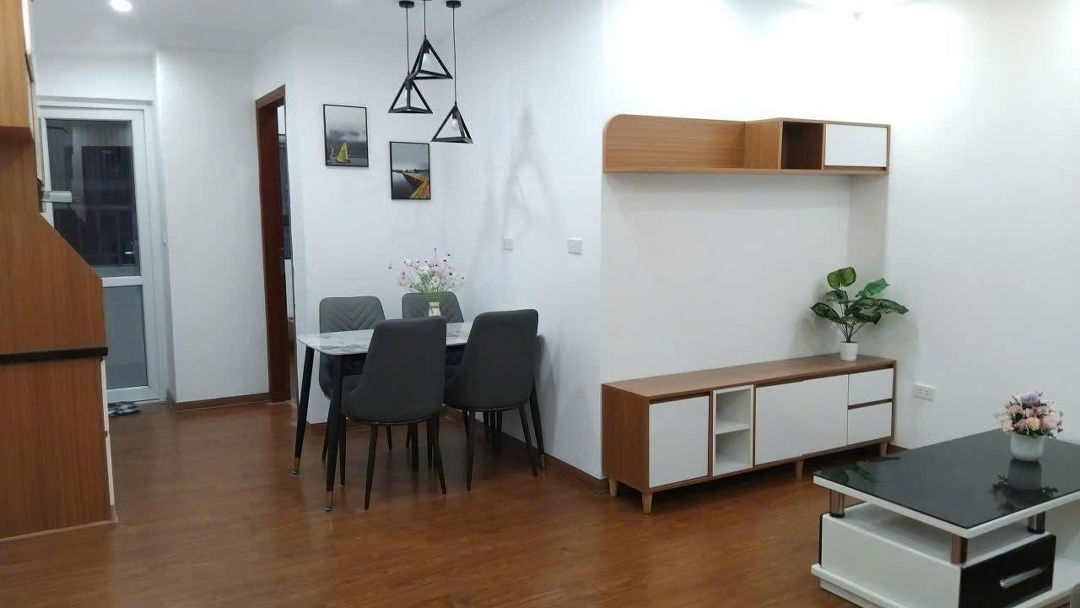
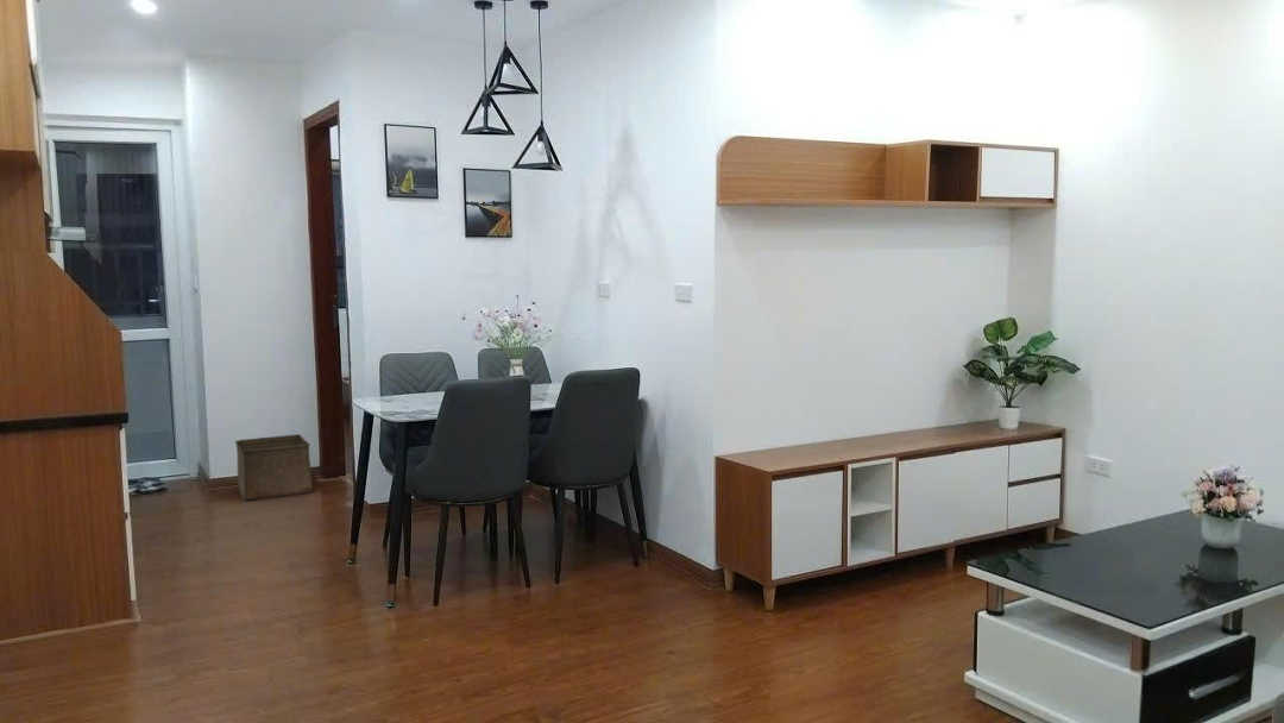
+ storage bin [234,433,314,501]
